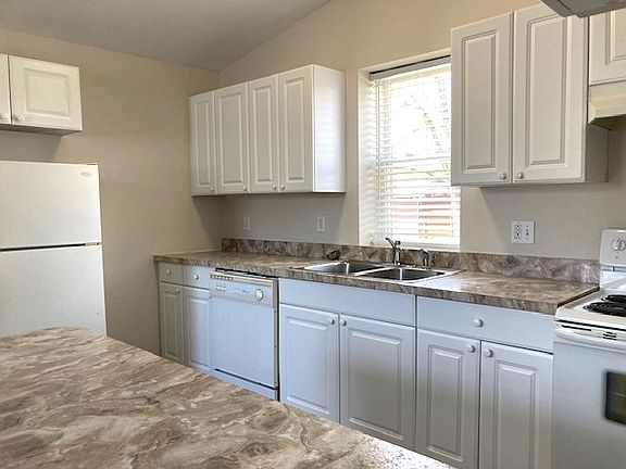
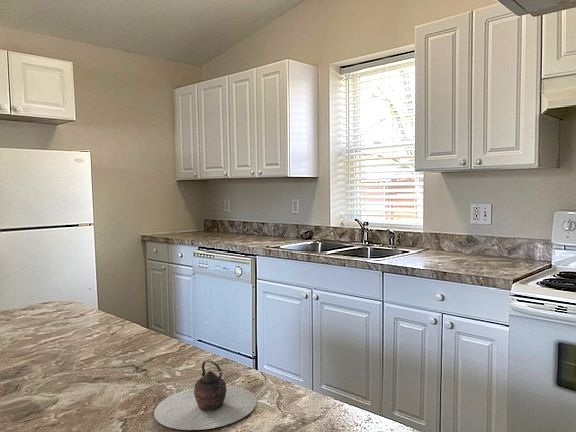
+ teapot [153,360,257,431]
